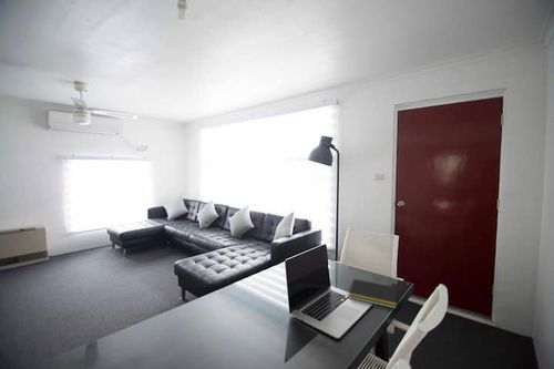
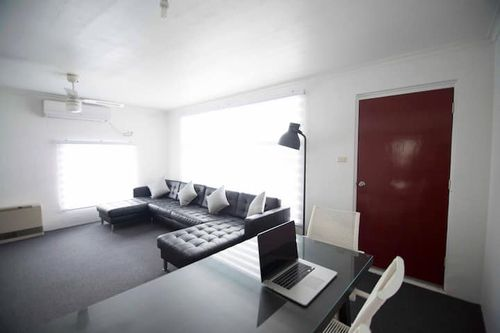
- notepad [348,278,398,310]
